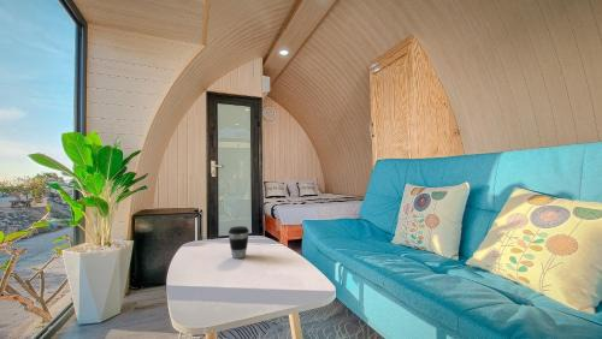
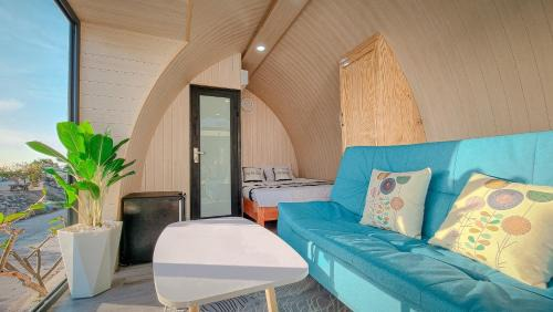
- coffee cup [228,225,250,260]
